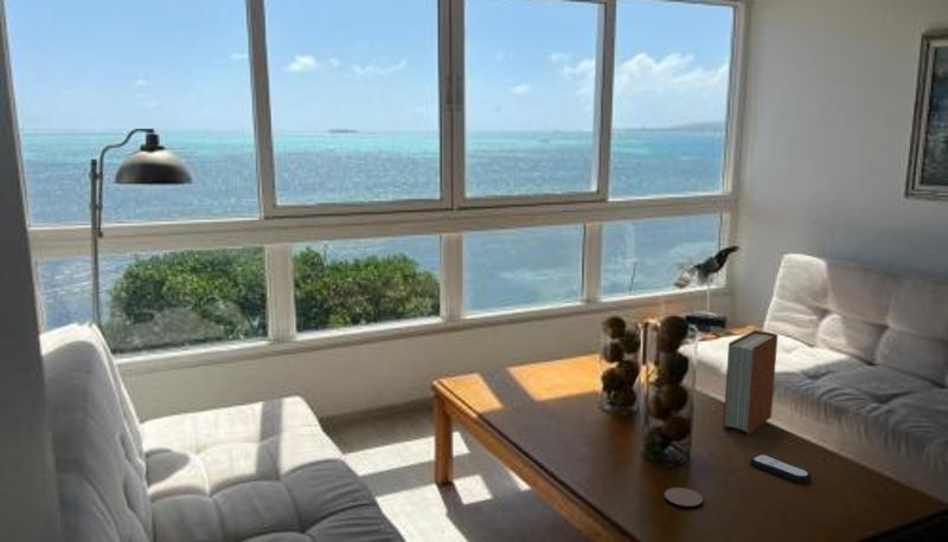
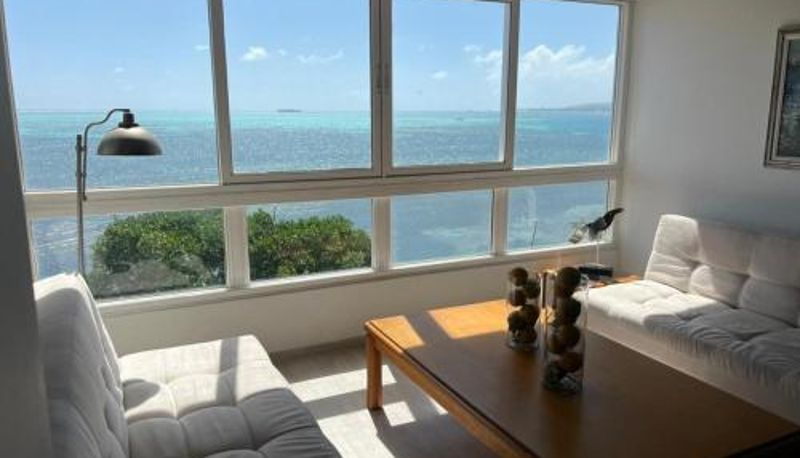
- coaster [662,486,704,508]
- remote control [749,453,813,484]
- book [722,329,779,437]
